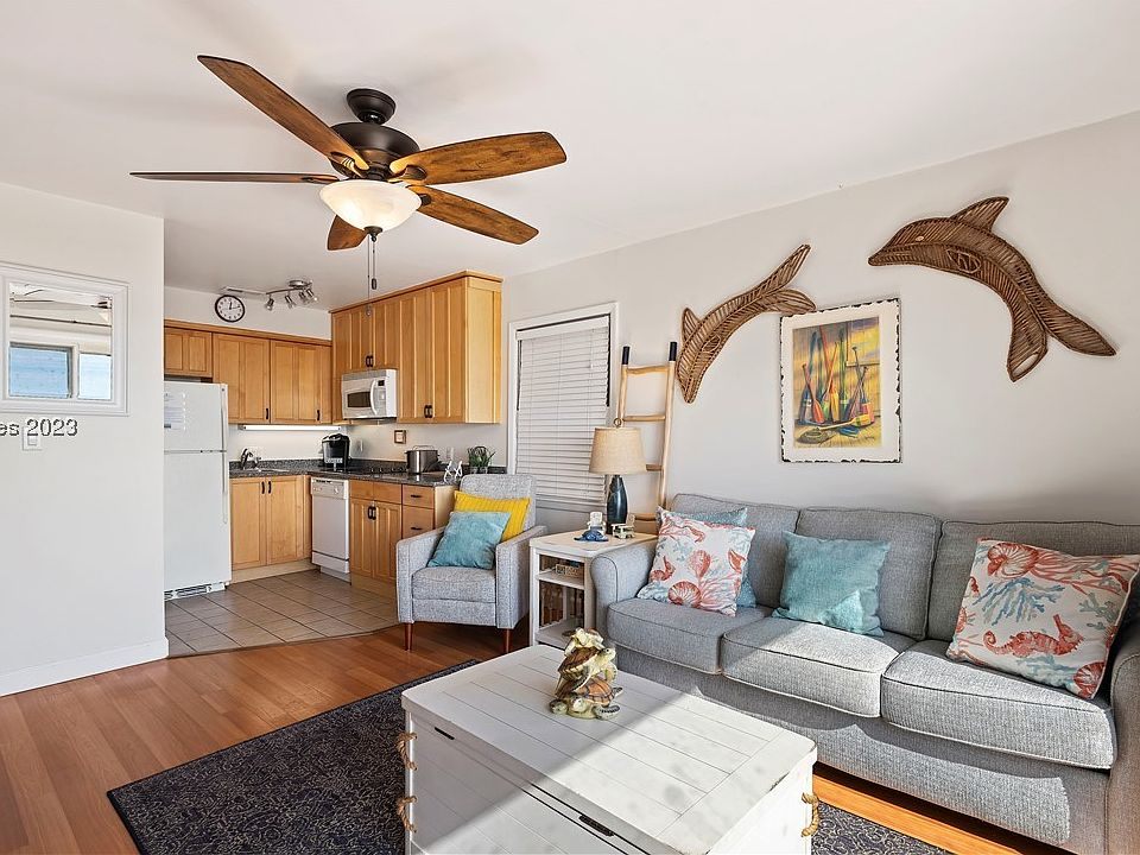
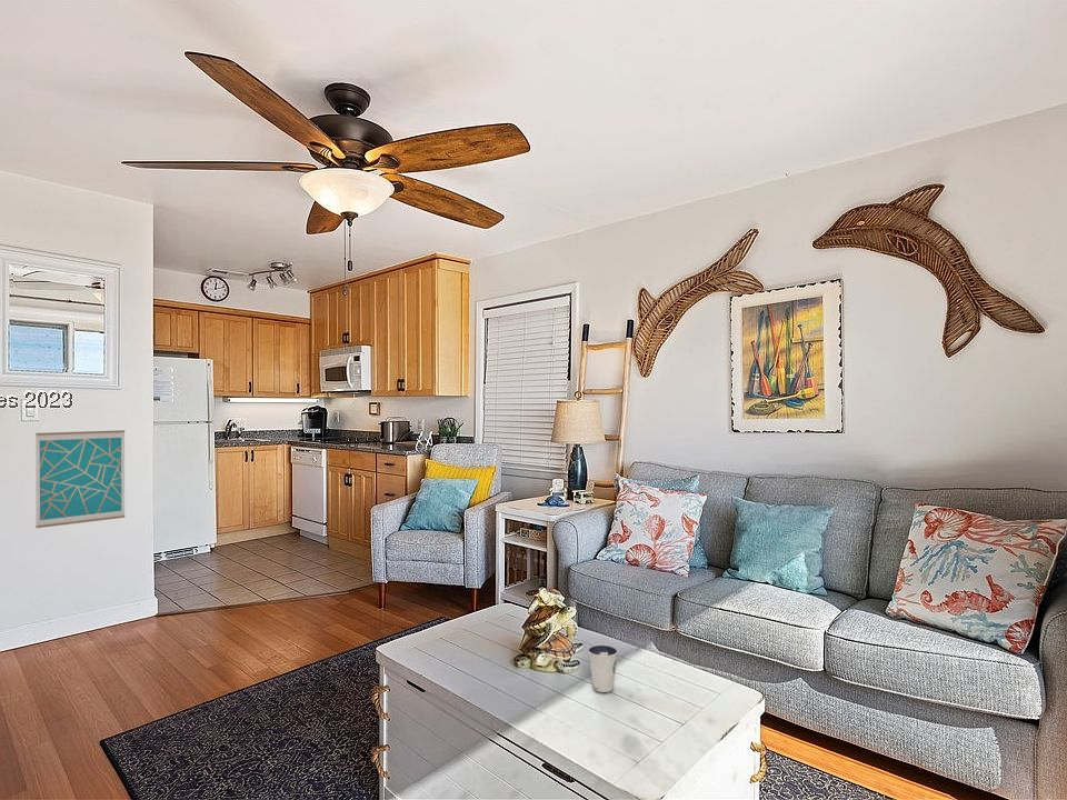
+ dixie cup [587,643,619,693]
+ wall art [34,429,126,529]
